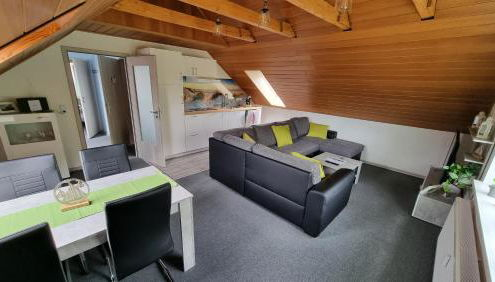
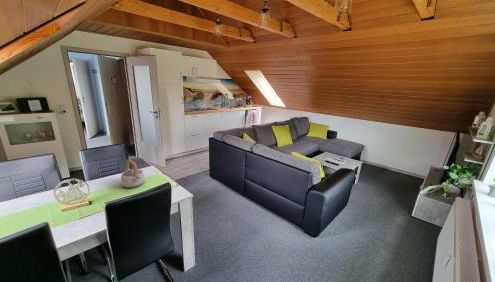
+ teapot [120,158,146,189]
